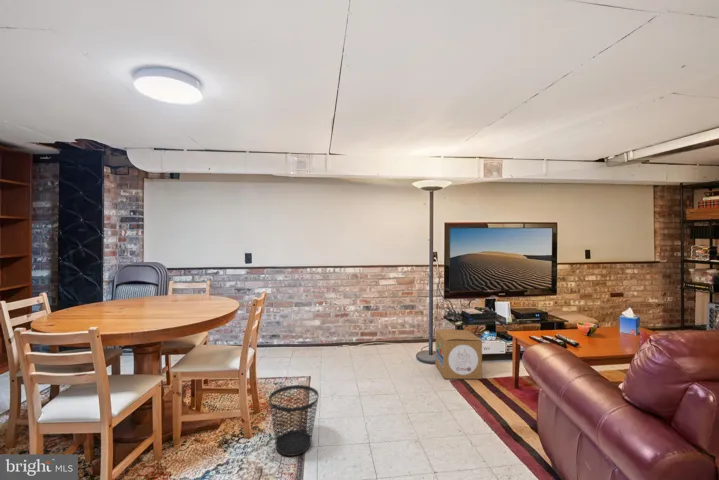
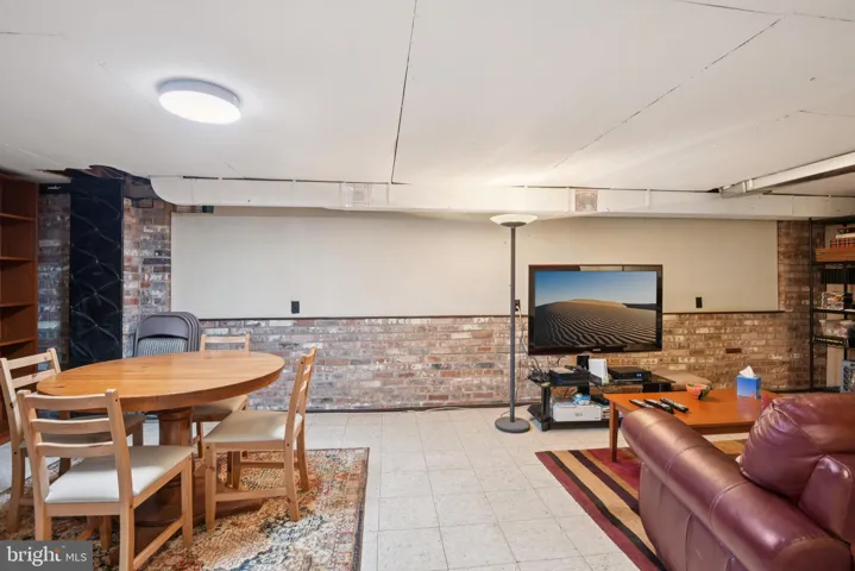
- wastebasket [268,384,320,457]
- cardboard box [434,328,483,380]
